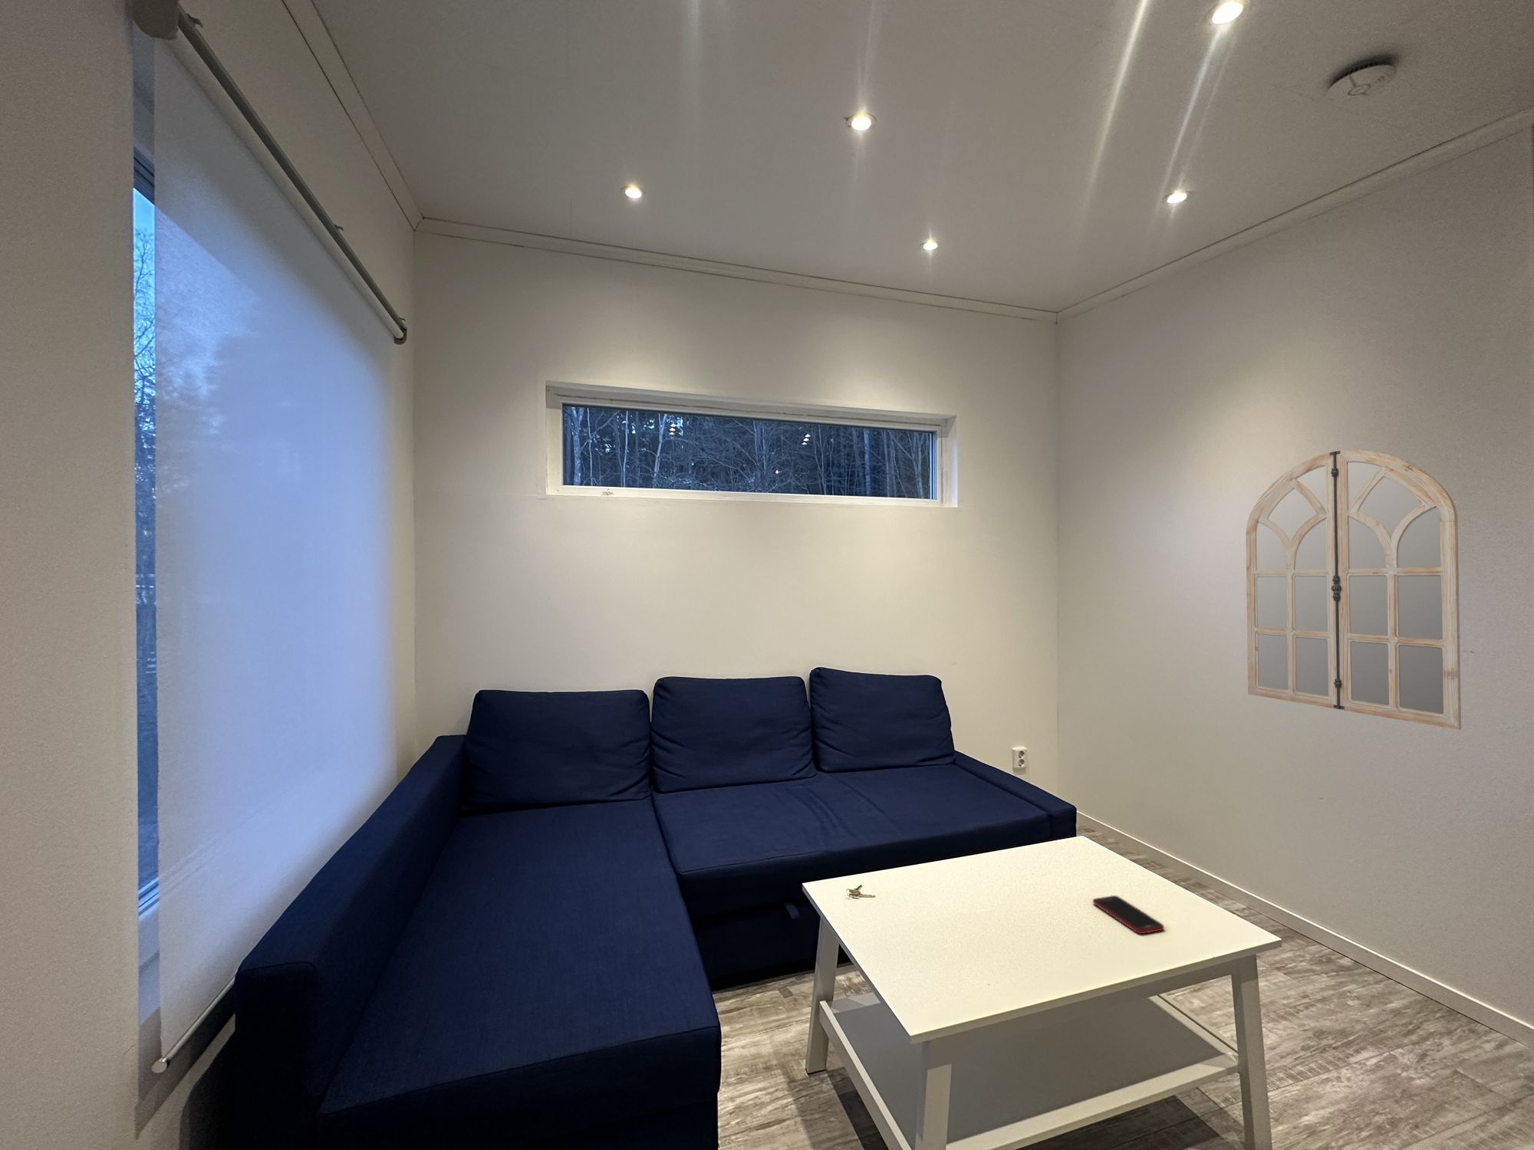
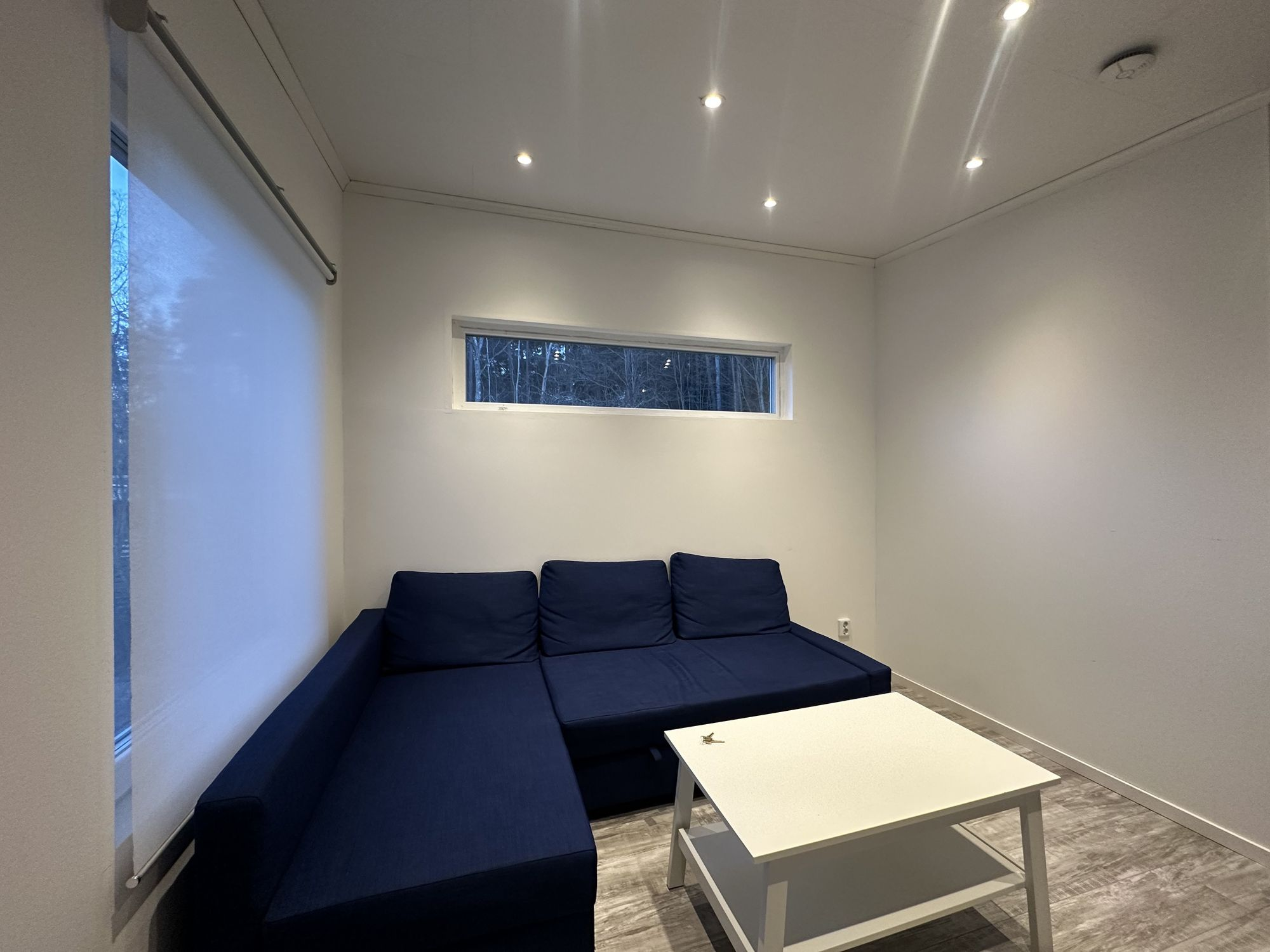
- cell phone [1092,895,1166,935]
- home mirror [1245,449,1462,731]
